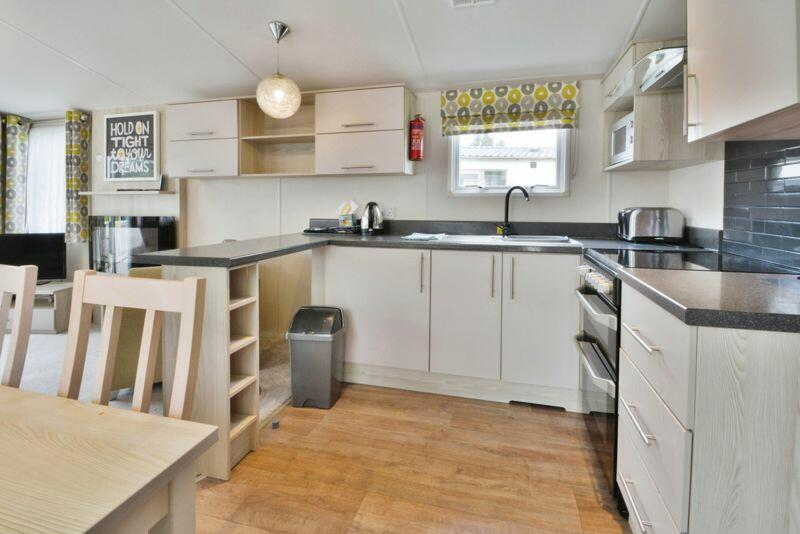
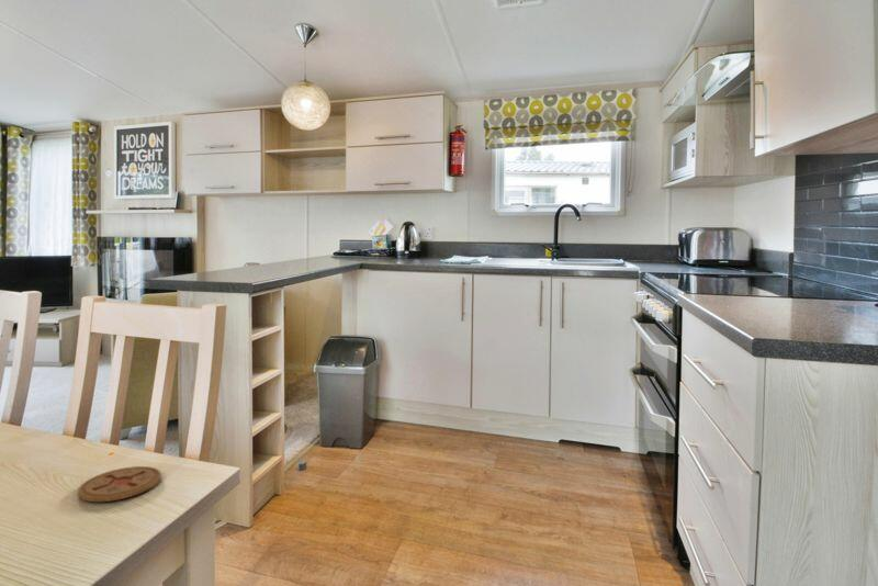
+ coaster [77,465,162,503]
